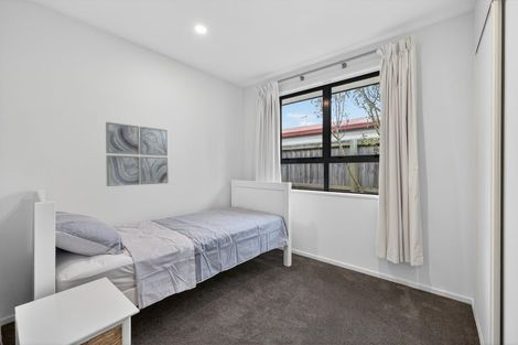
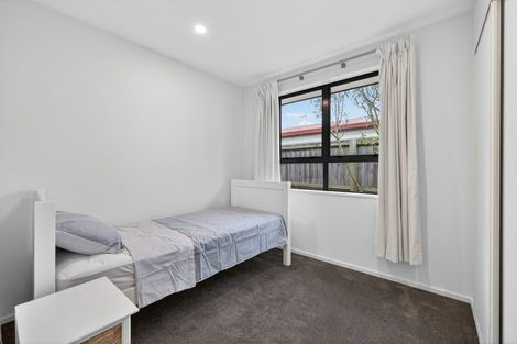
- wall art [105,121,170,187]
